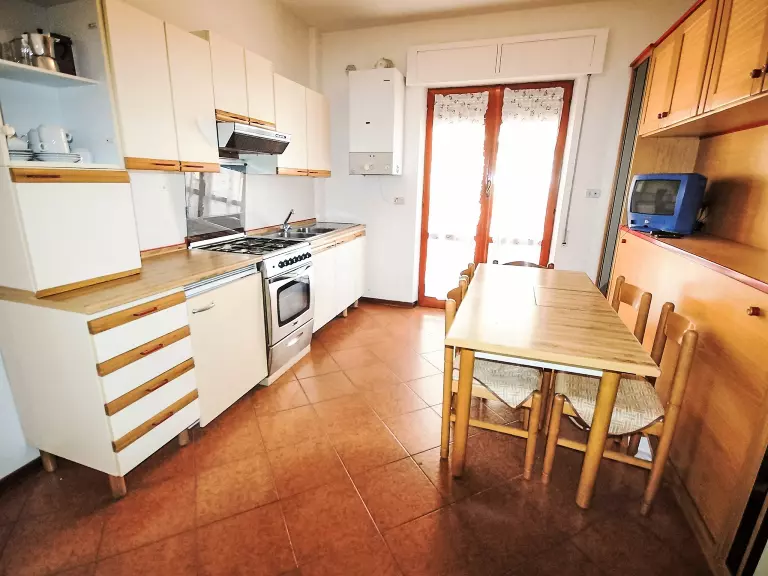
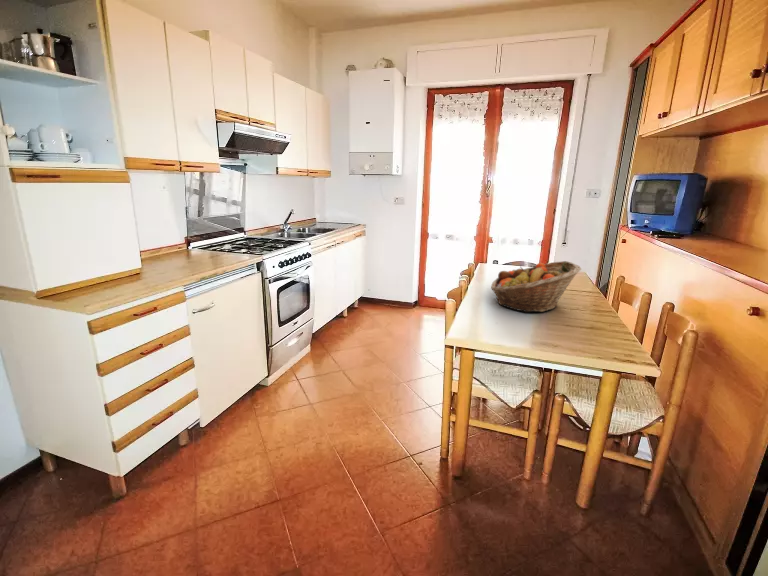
+ fruit basket [490,260,582,313]
